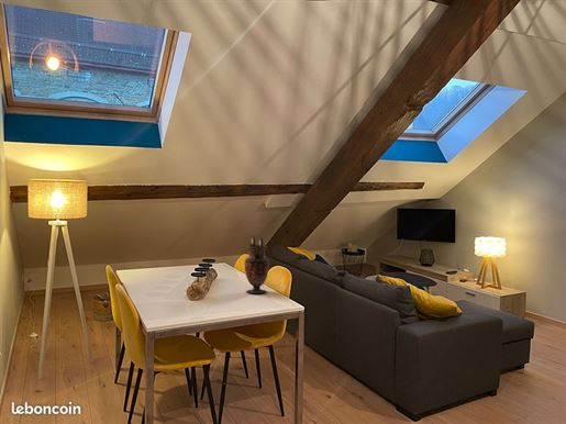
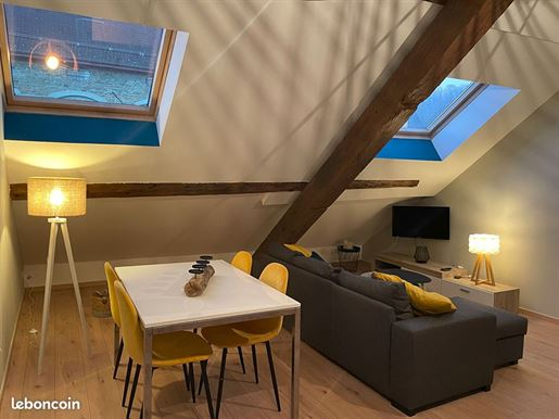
- vase [244,235,270,294]
